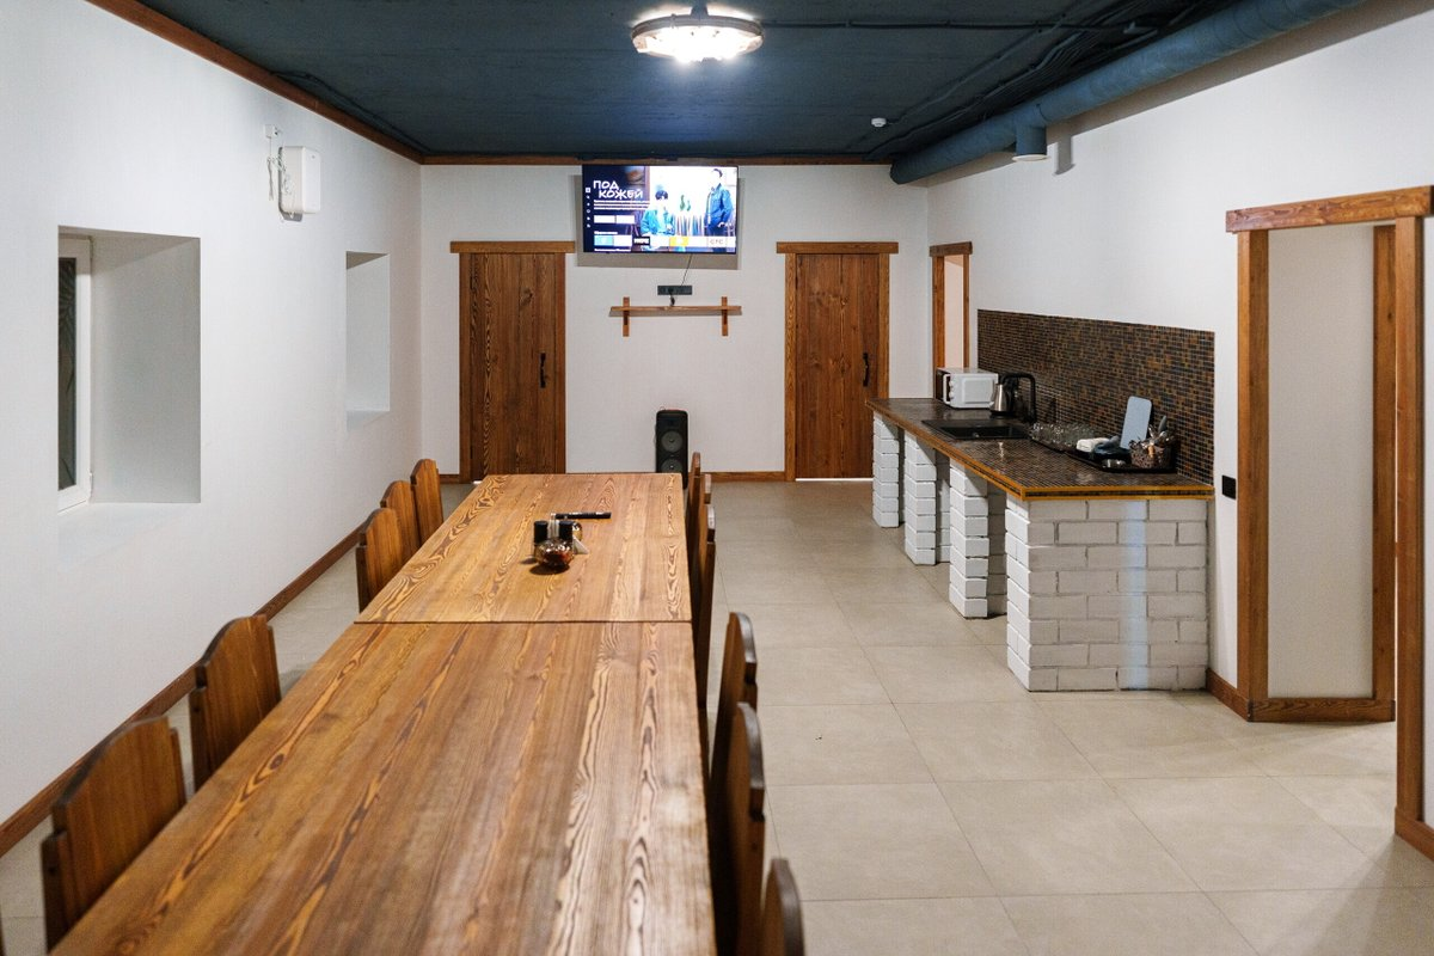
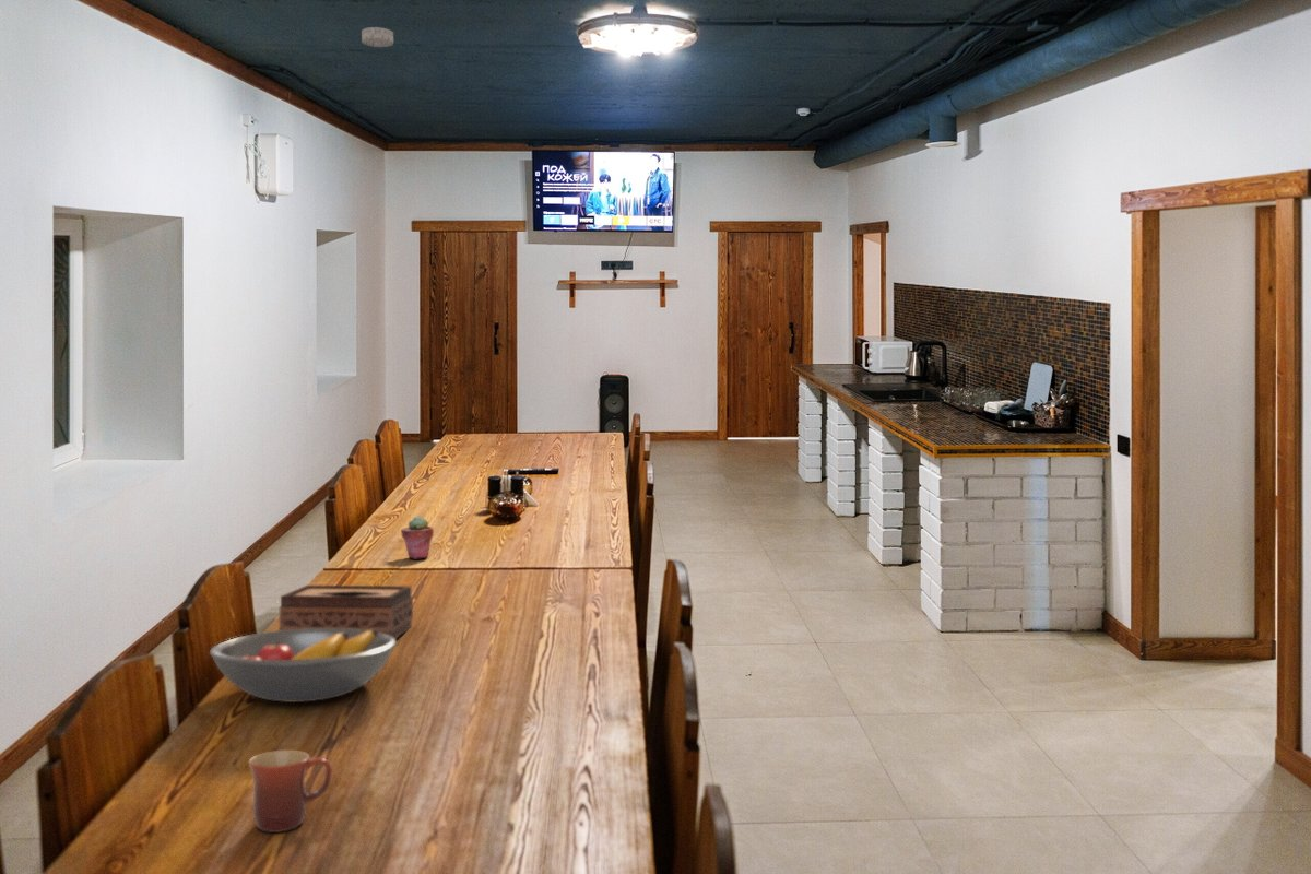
+ mug [247,749,333,834]
+ potted succulent [400,515,435,559]
+ smoke detector [361,26,394,48]
+ tissue box [279,584,414,640]
+ fruit bowl [209,628,398,704]
